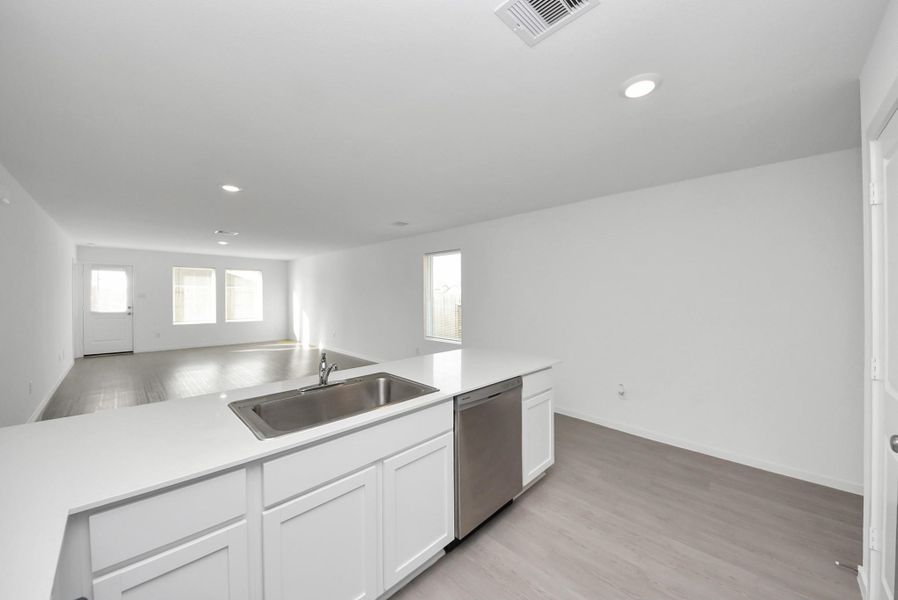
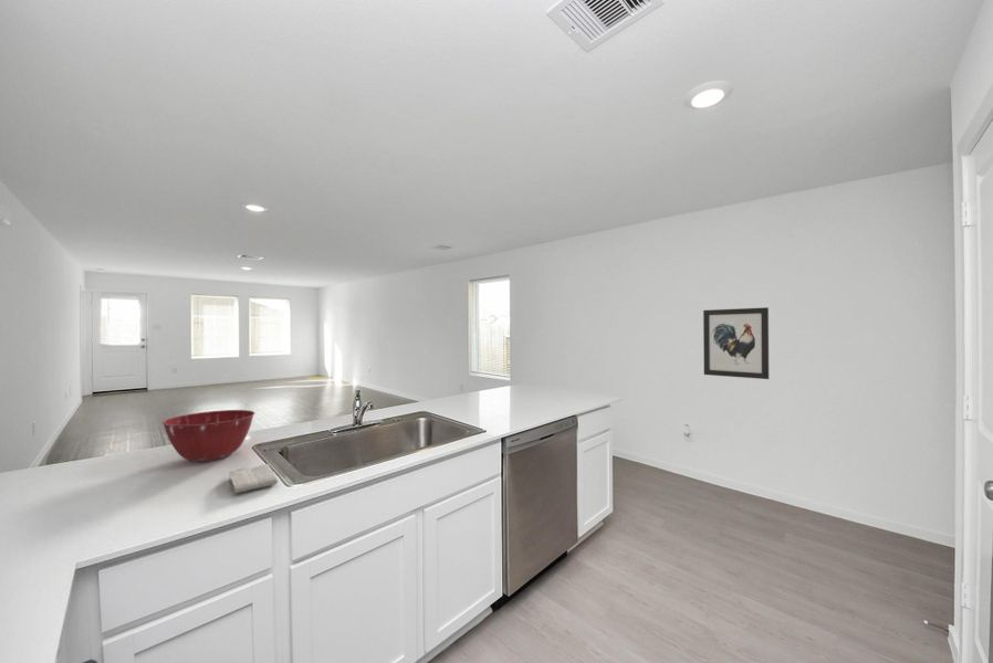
+ wall art [702,306,770,380]
+ washcloth [228,463,279,494]
+ mixing bowl [161,409,255,463]
